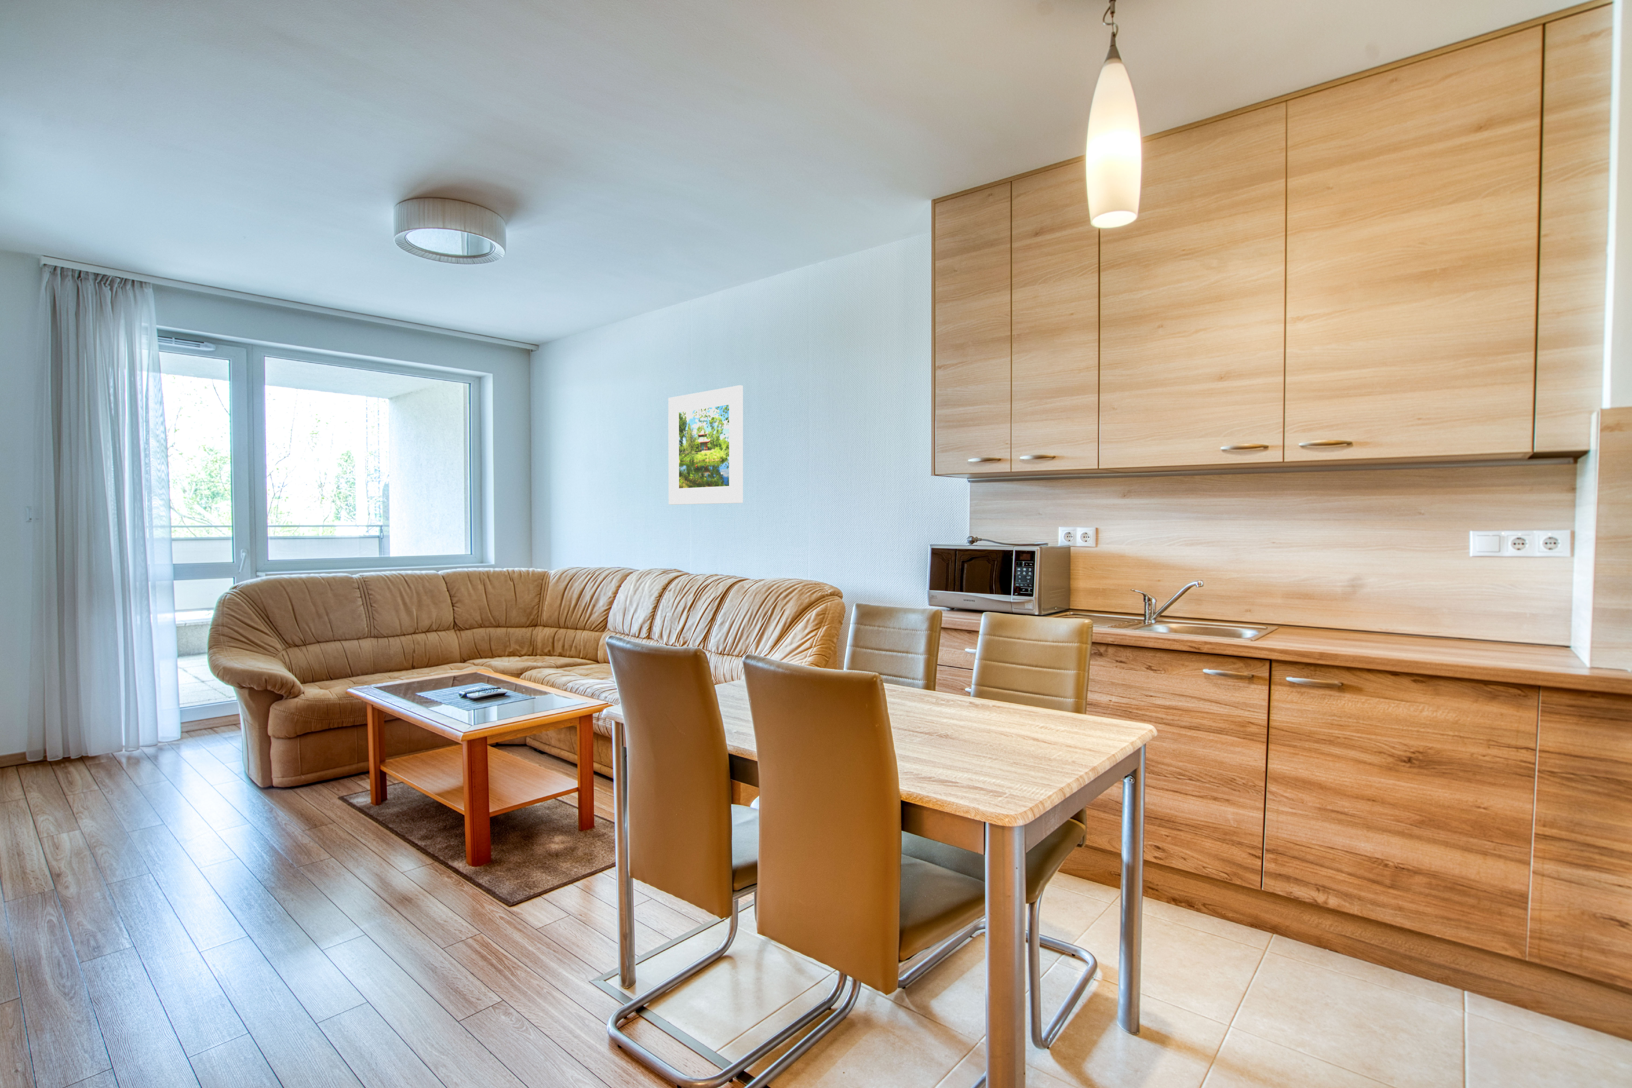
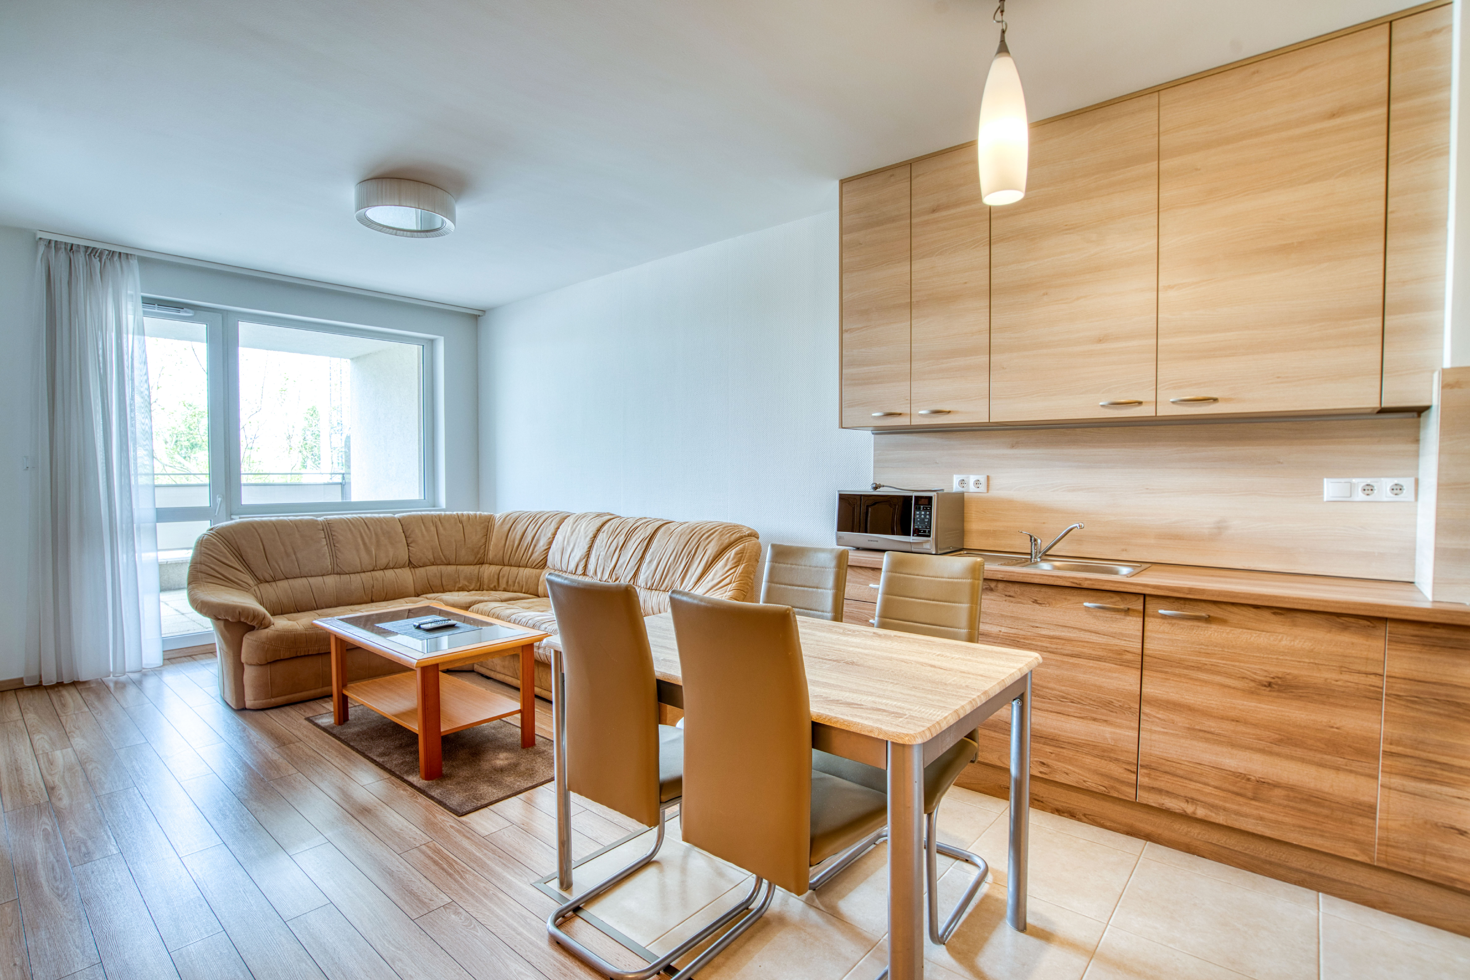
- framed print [668,385,743,505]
